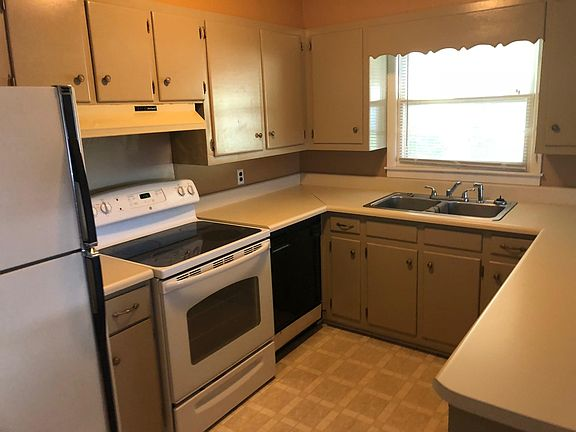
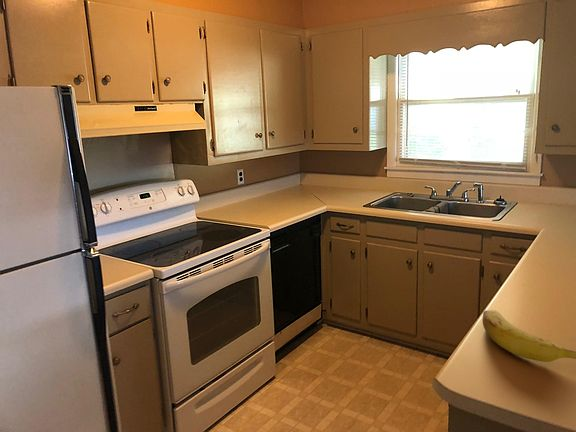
+ banana [481,309,576,363]
